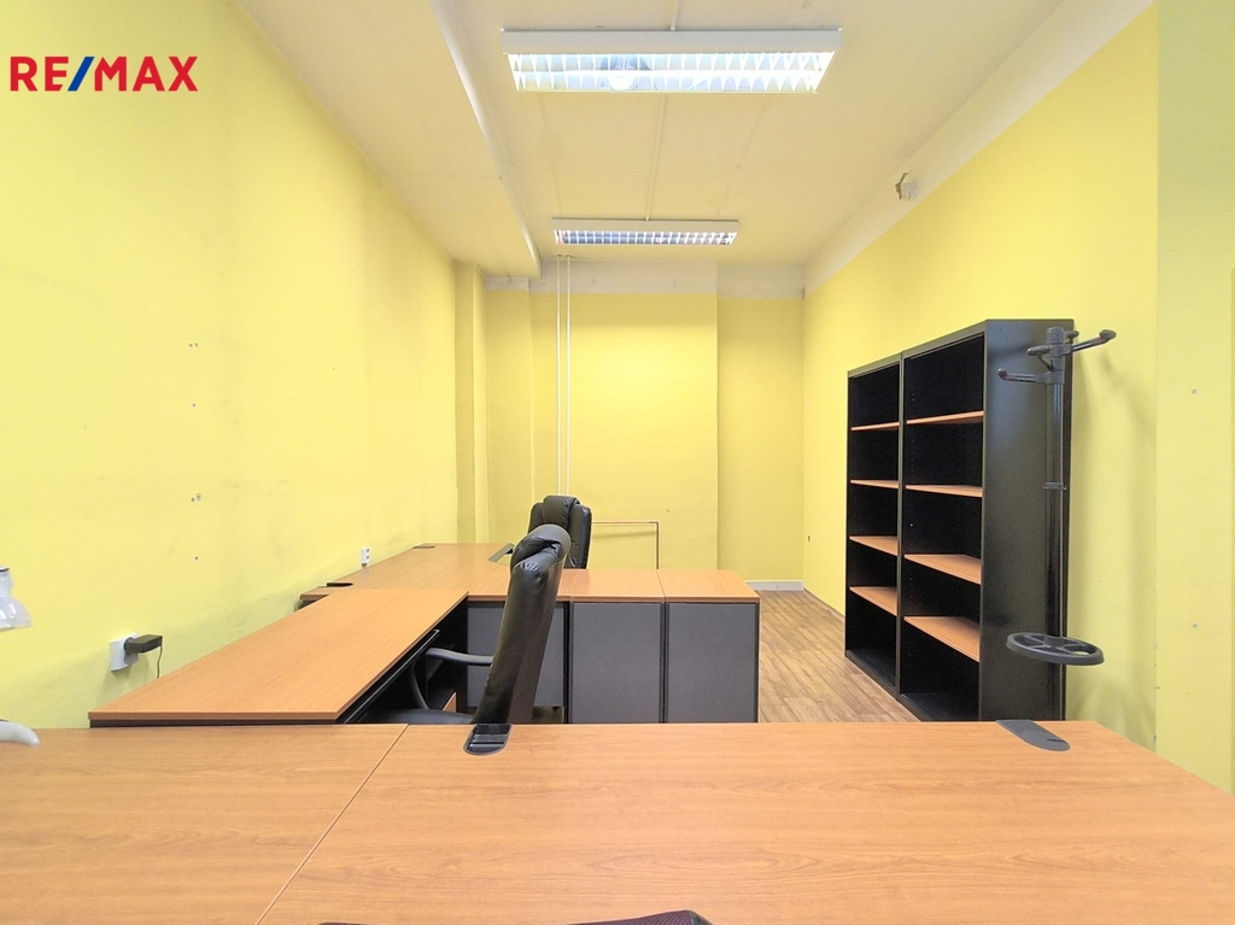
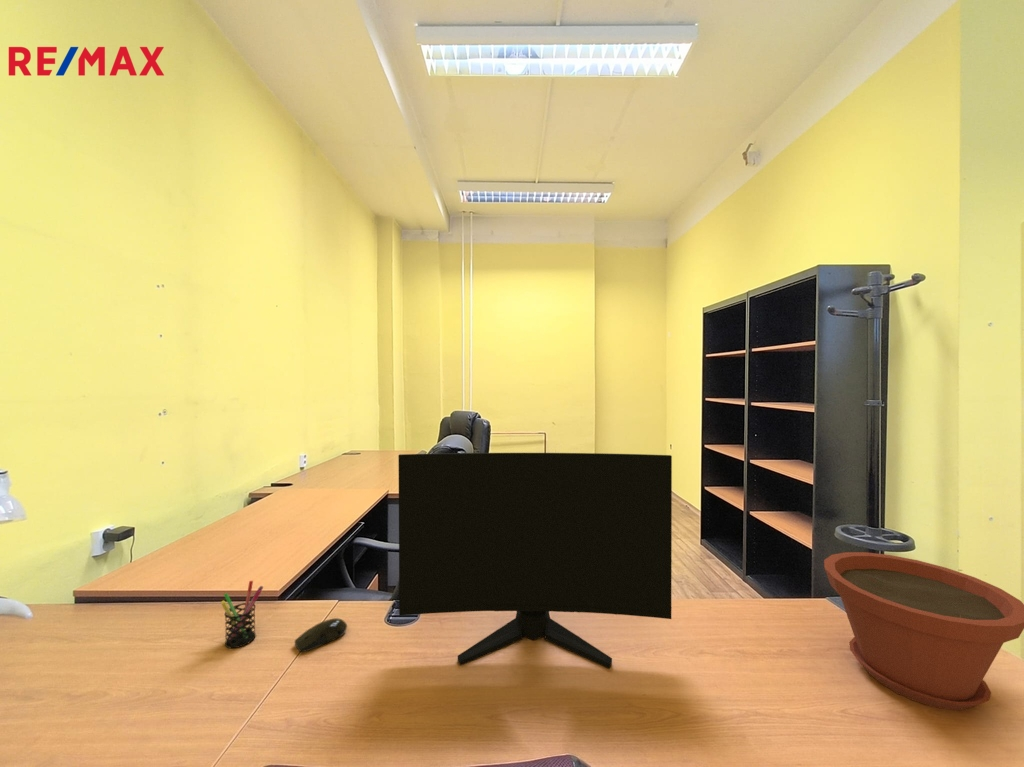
+ computer mouse [294,617,348,653]
+ computer monitor [398,452,673,669]
+ plant pot [823,551,1024,711]
+ pen holder [220,580,264,649]
